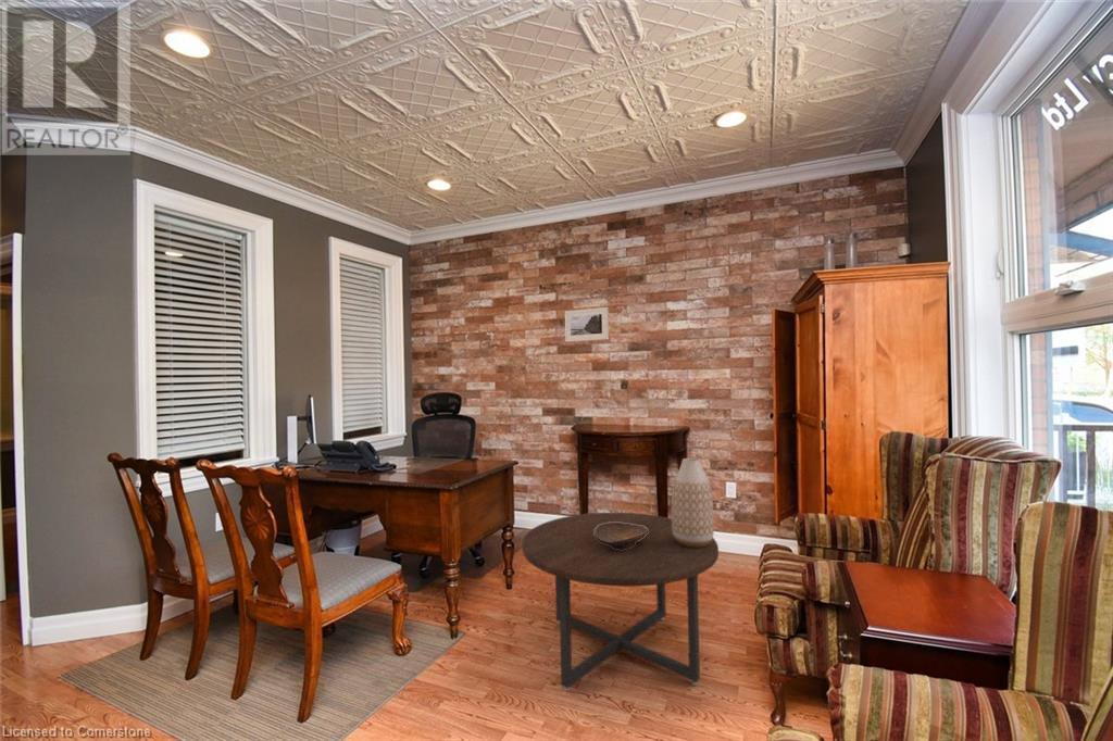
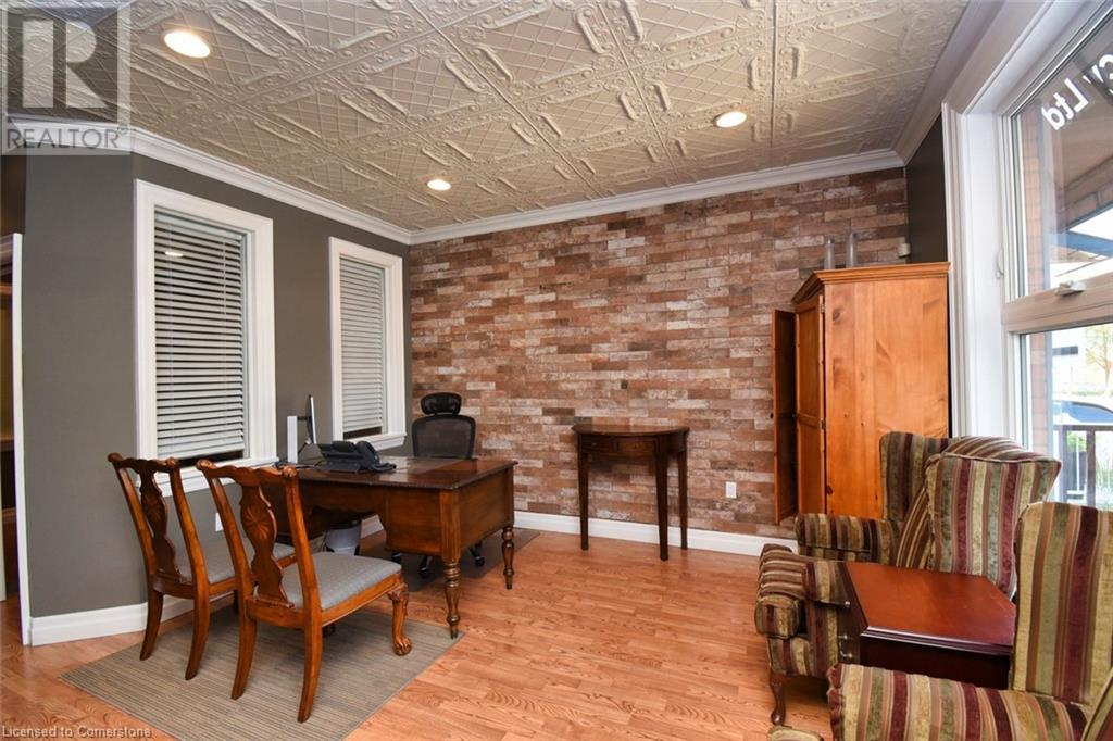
- decorative bowl [595,523,648,550]
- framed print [564,306,610,343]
- vase [671,457,715,548]
- coffee table [521,512,720,692]
